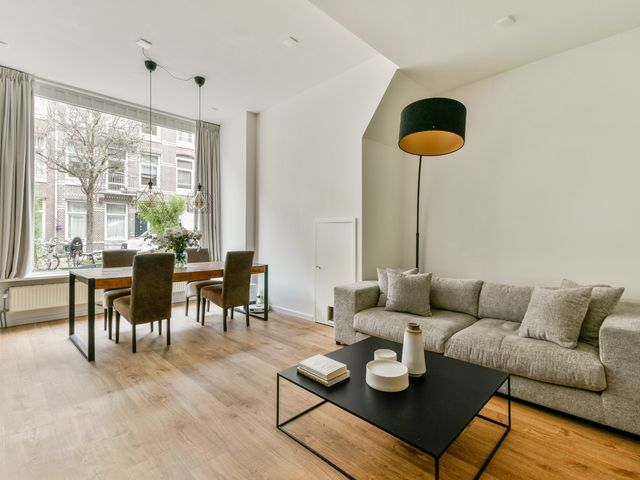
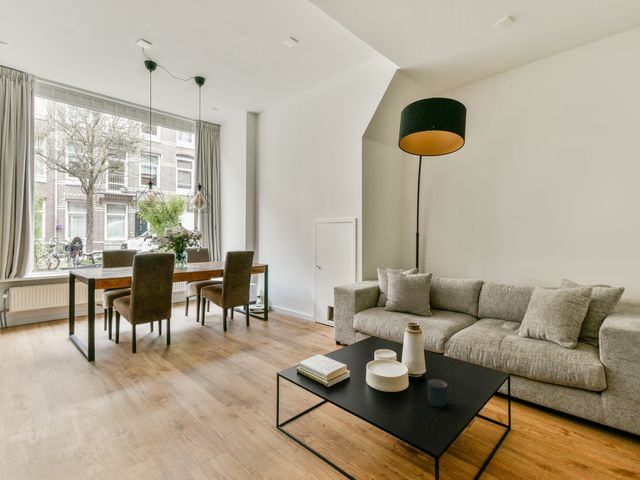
+ mug [427,378,448,408]
